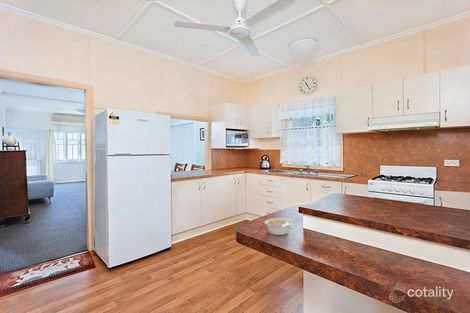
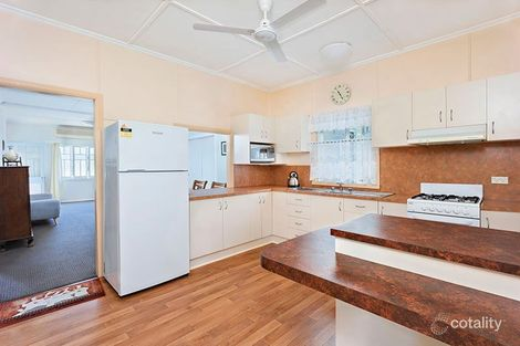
- legume [264,217,299,236]
